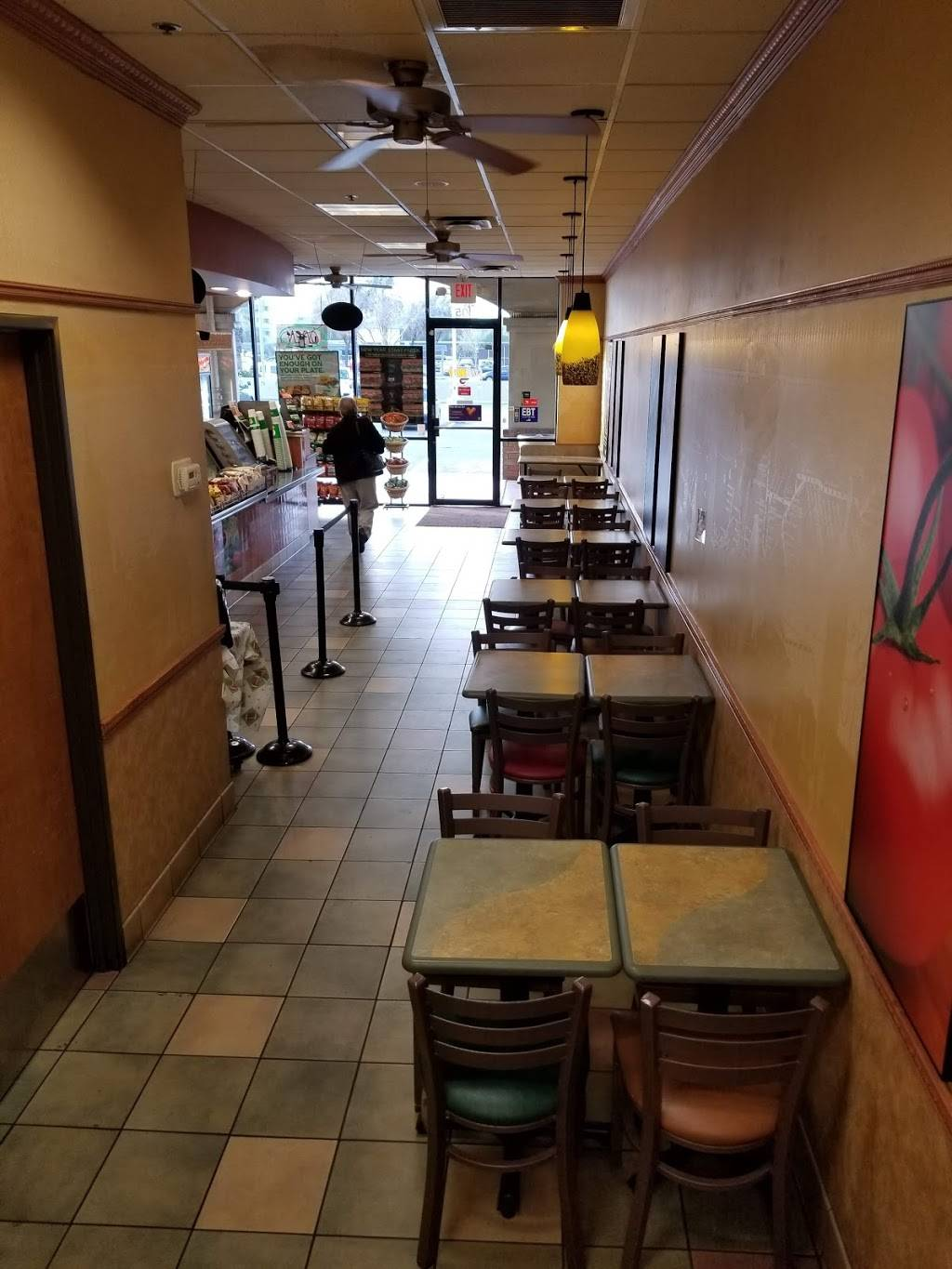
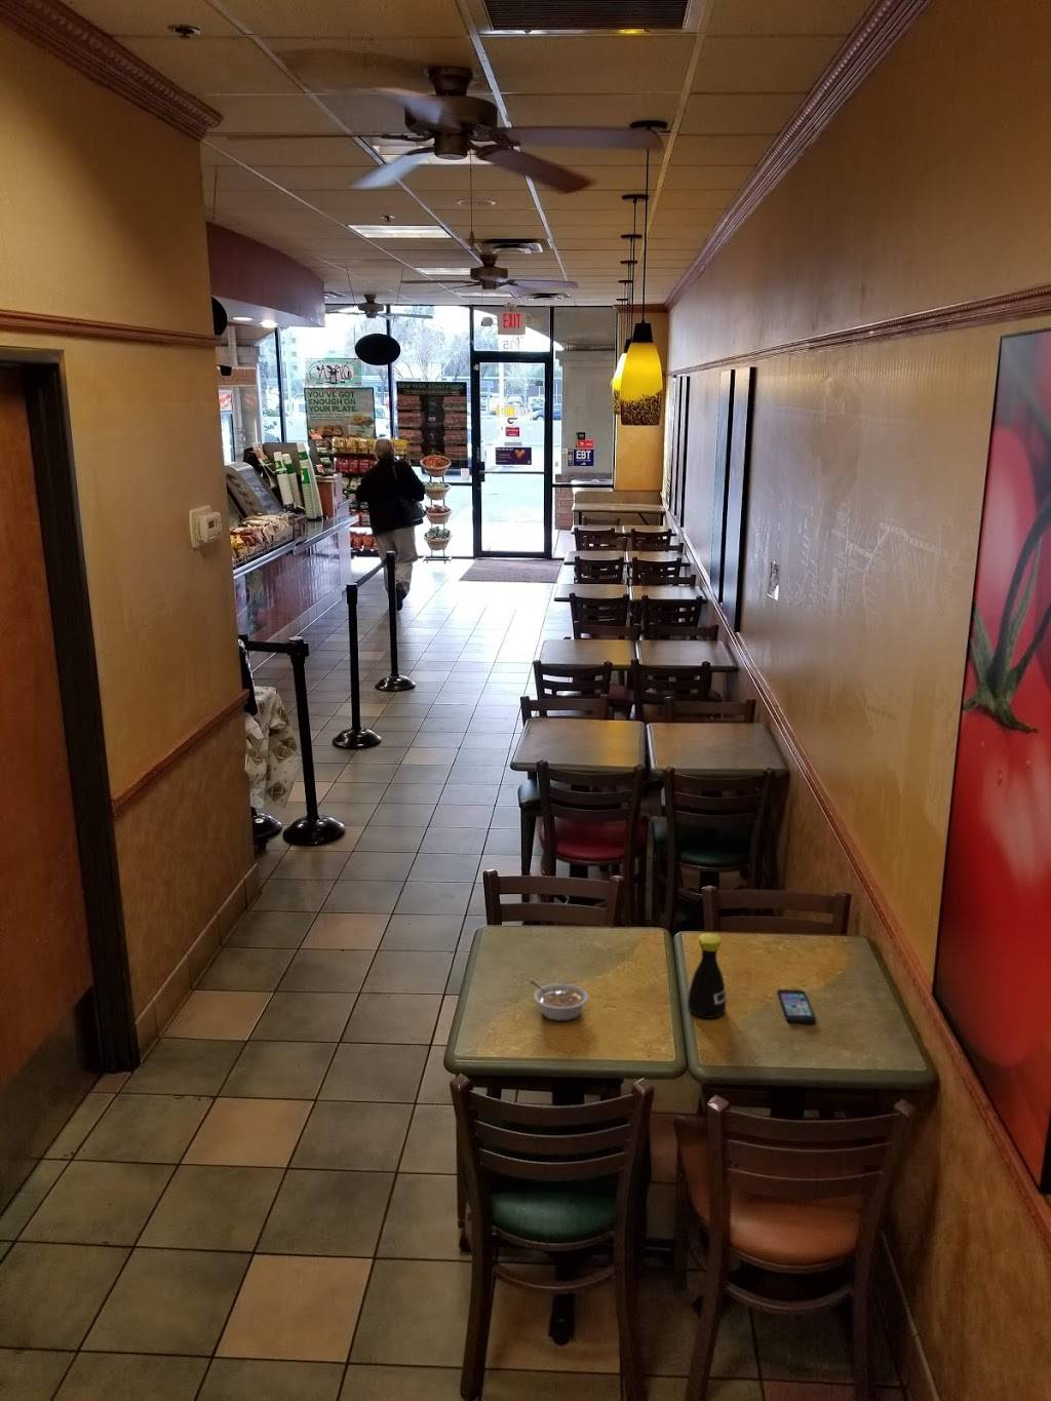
+ legume [529,979,591,1022]
+ smartphone [776,988,817,1025]
+ bottle [687,932,726,1019]
